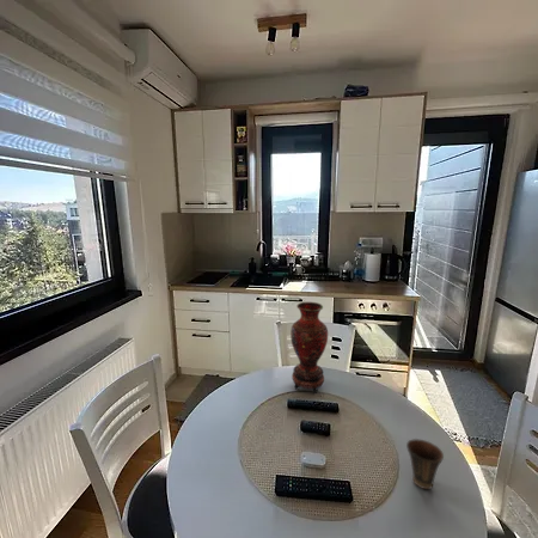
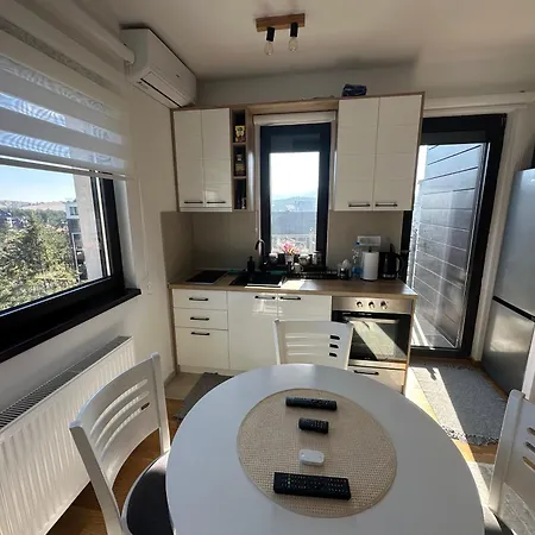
- vase [289,301,329,395]
- cup [405,438,445,490]
